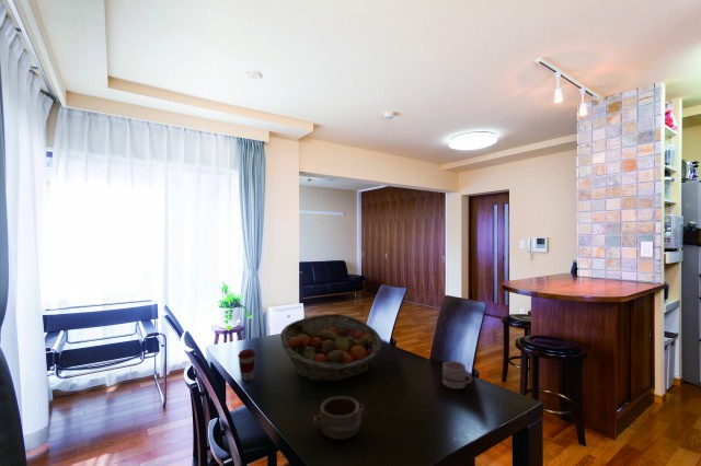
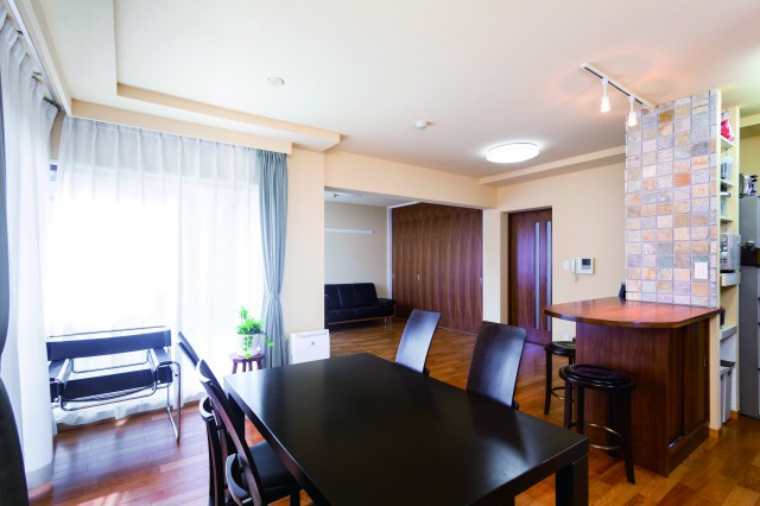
- mug [441,360,473,389]
- coffee cup [237,348,256,382]
- fruit basket [279,313,383,383]
- pottery [312,395,366,441]
